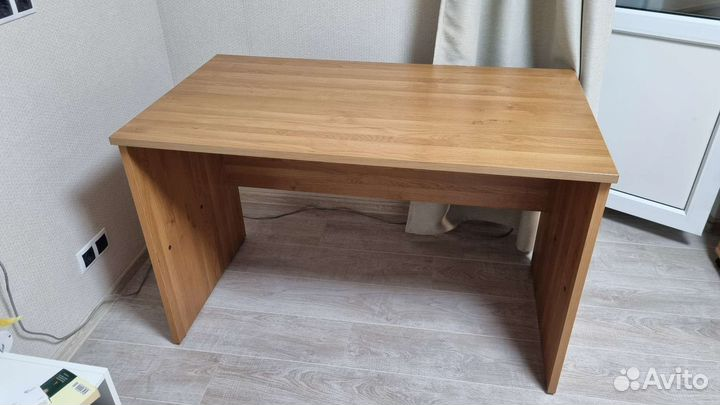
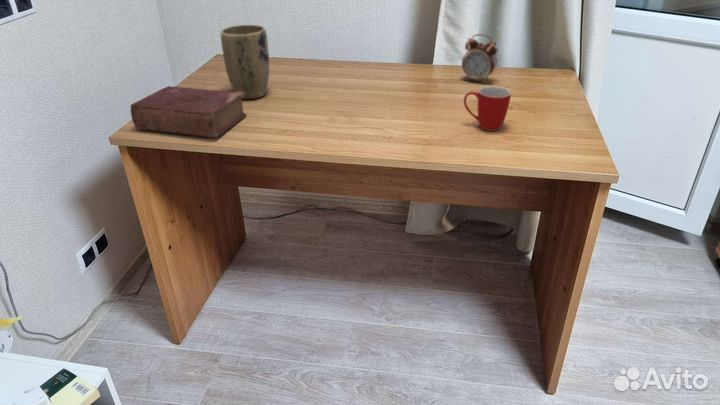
+ plant pot [220,24,270,100]
+ mug [463,85,512,132]
+ alarm clock [461,33,499,84]
+ book [130,85,247,139]
